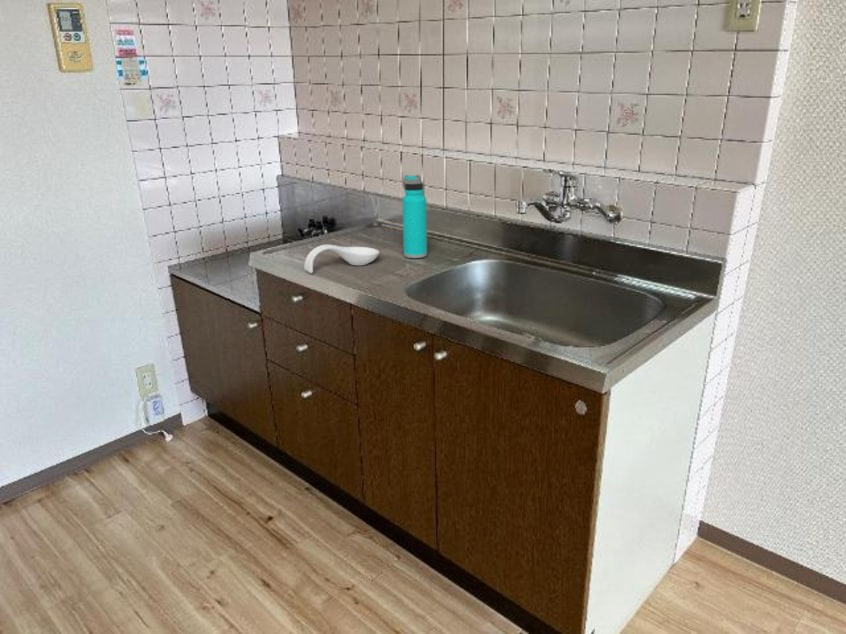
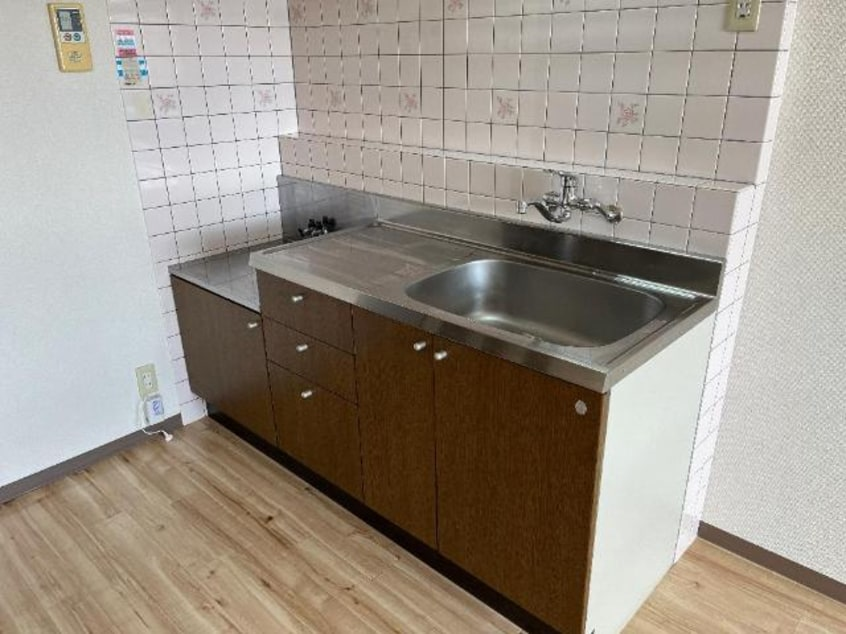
- water bottle [401,174,428,259]
- spoon rest [303,244,380,274]
